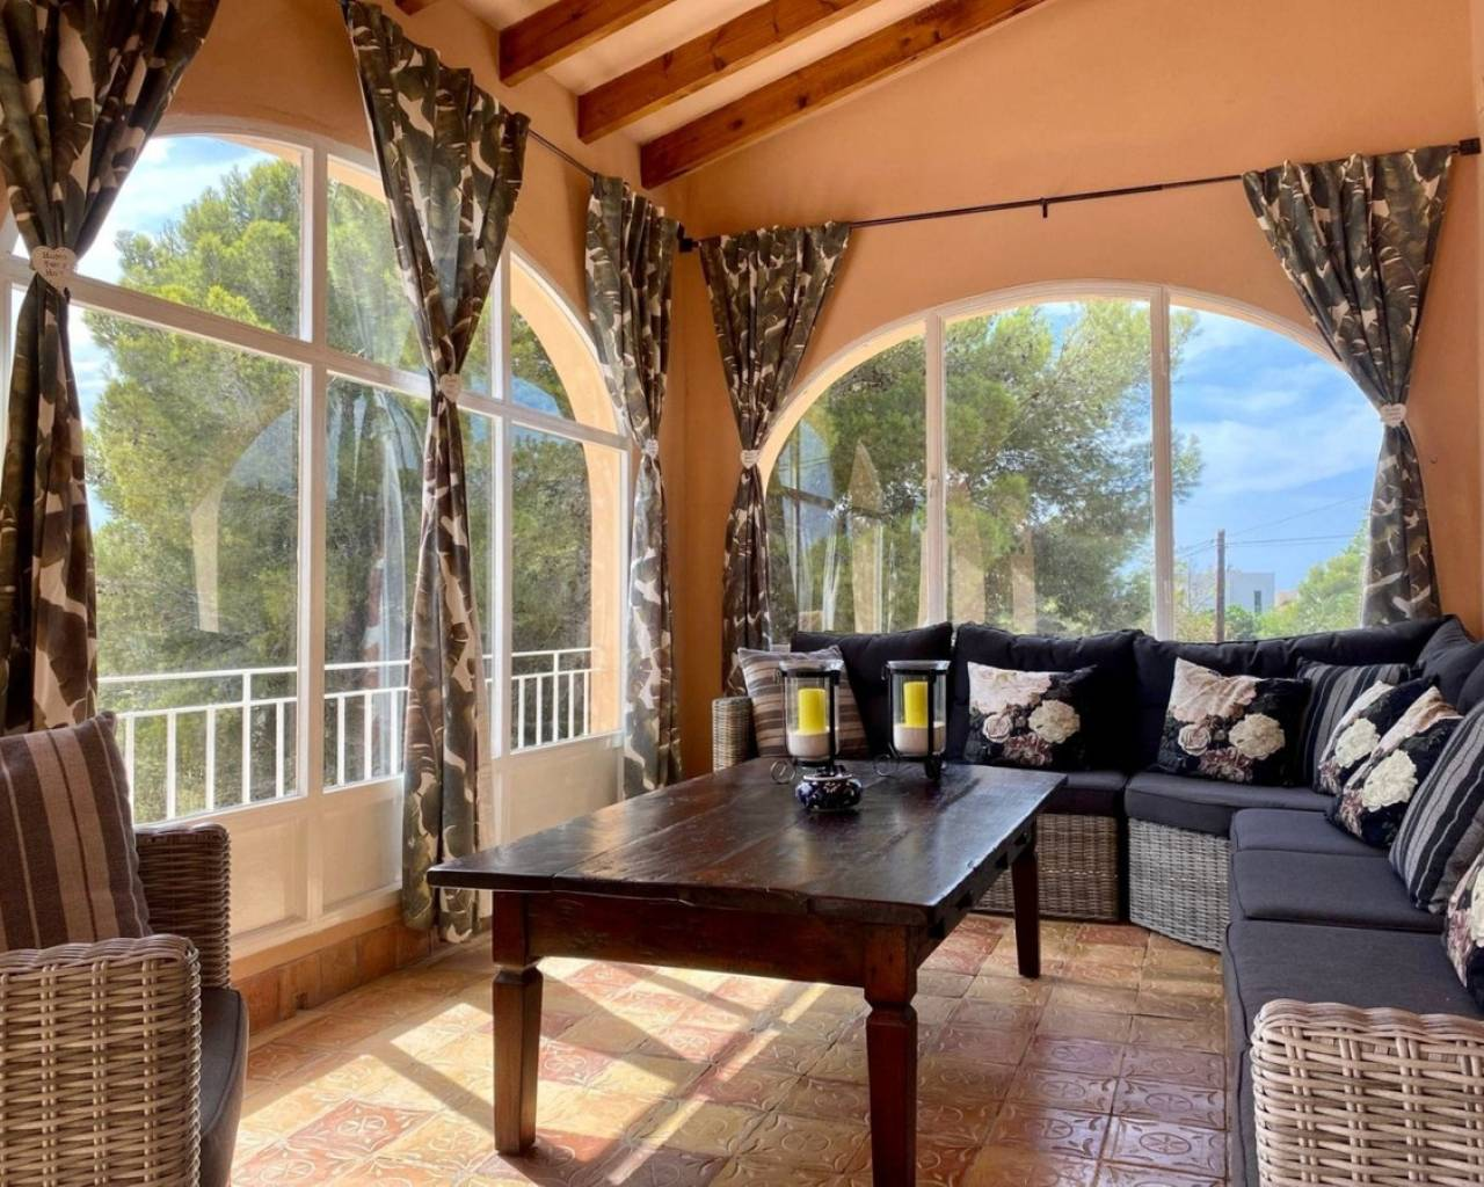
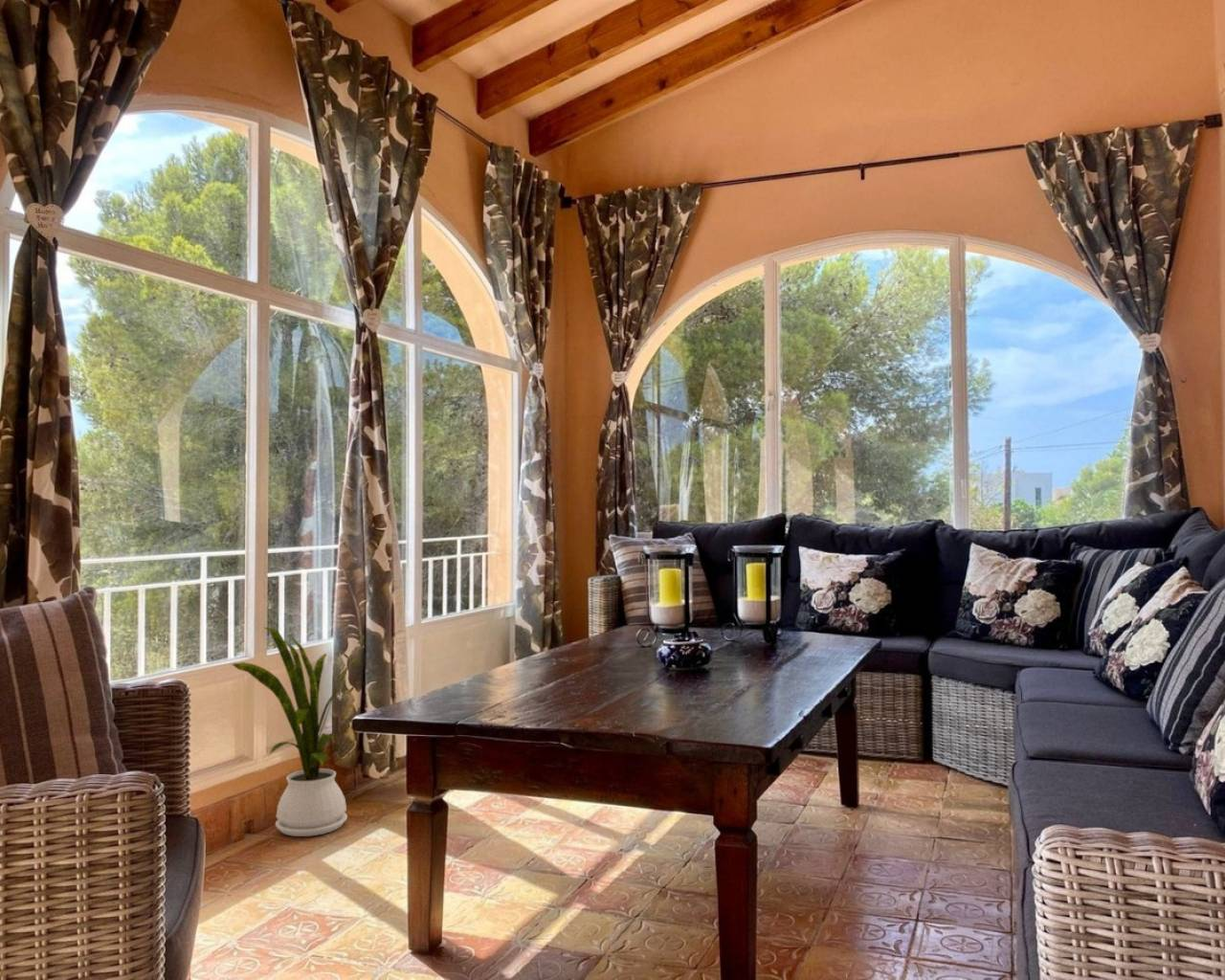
+ house plant [230,627,362,837]
